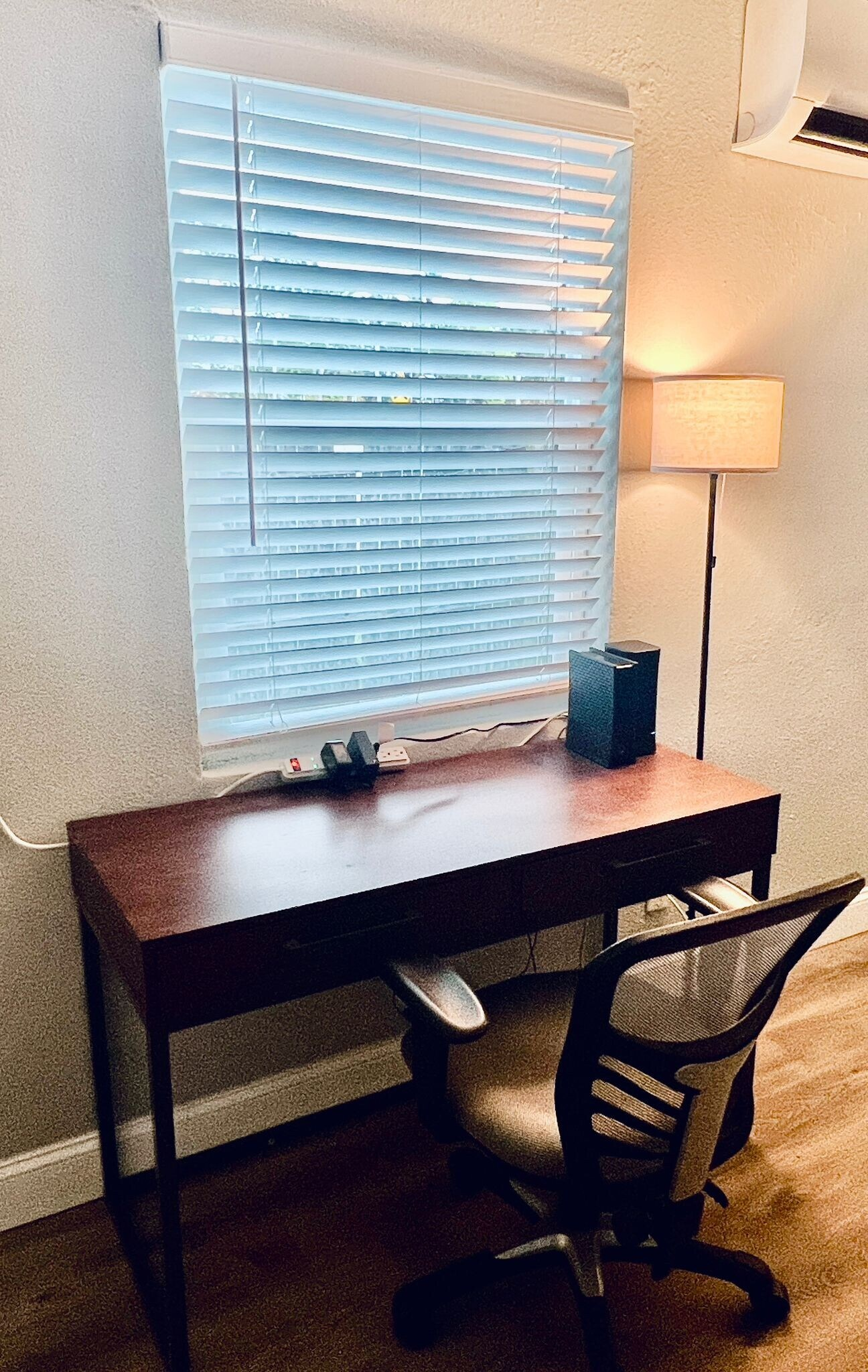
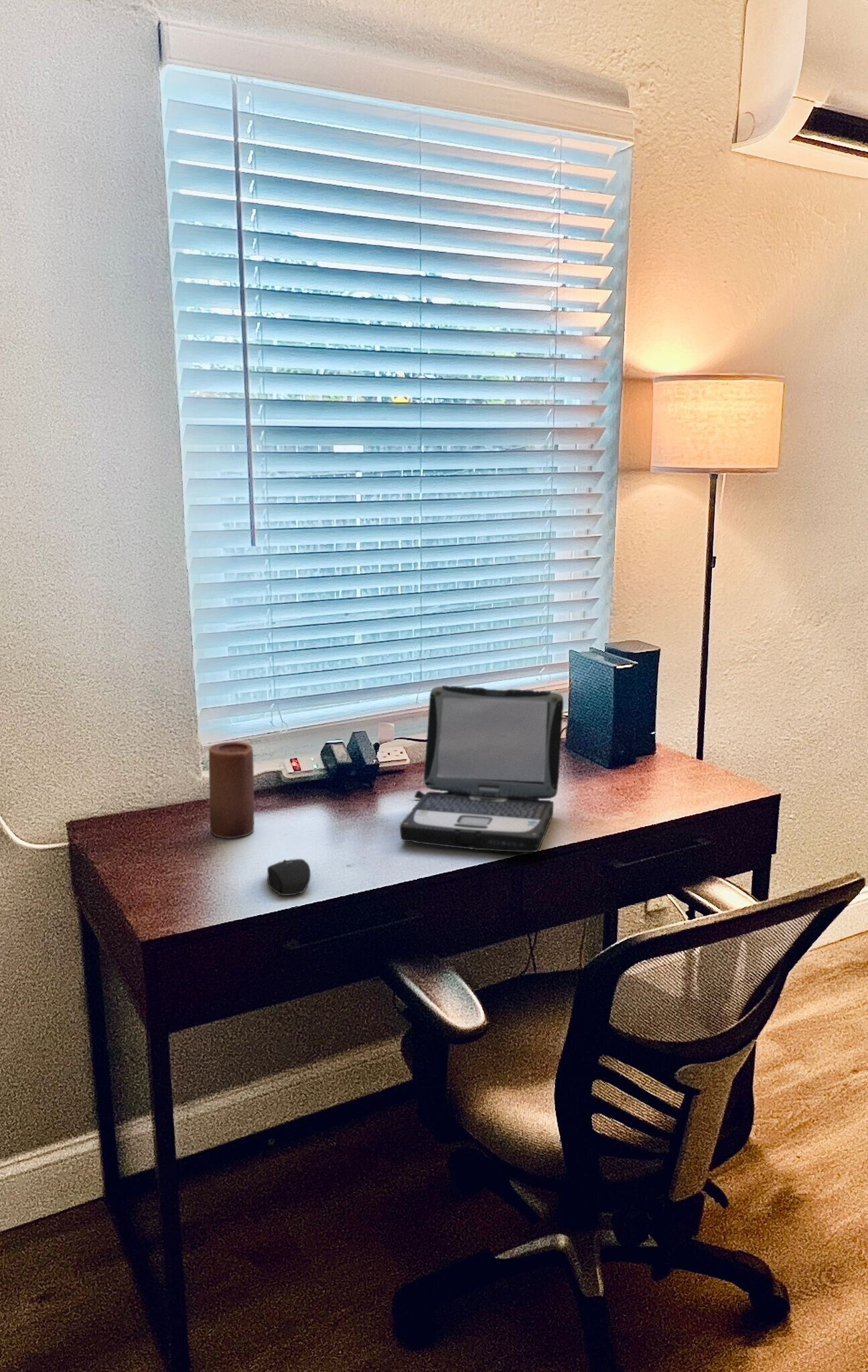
+ mouse [267,858,311,896]
+ candle [208,742,255,839]
+ laptop [399,685,564,853]
